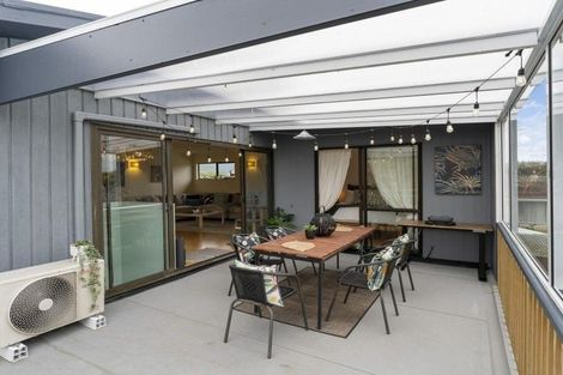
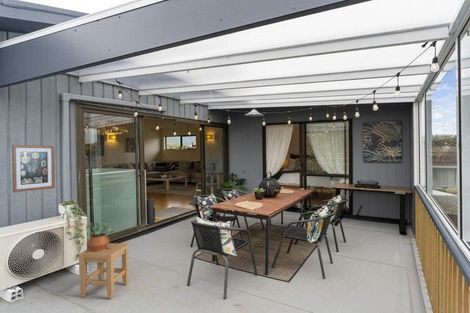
+ stool [78,242,130,300]
+ potted plant [85,220,114,252]
+ wall art [11,144,56,193]
